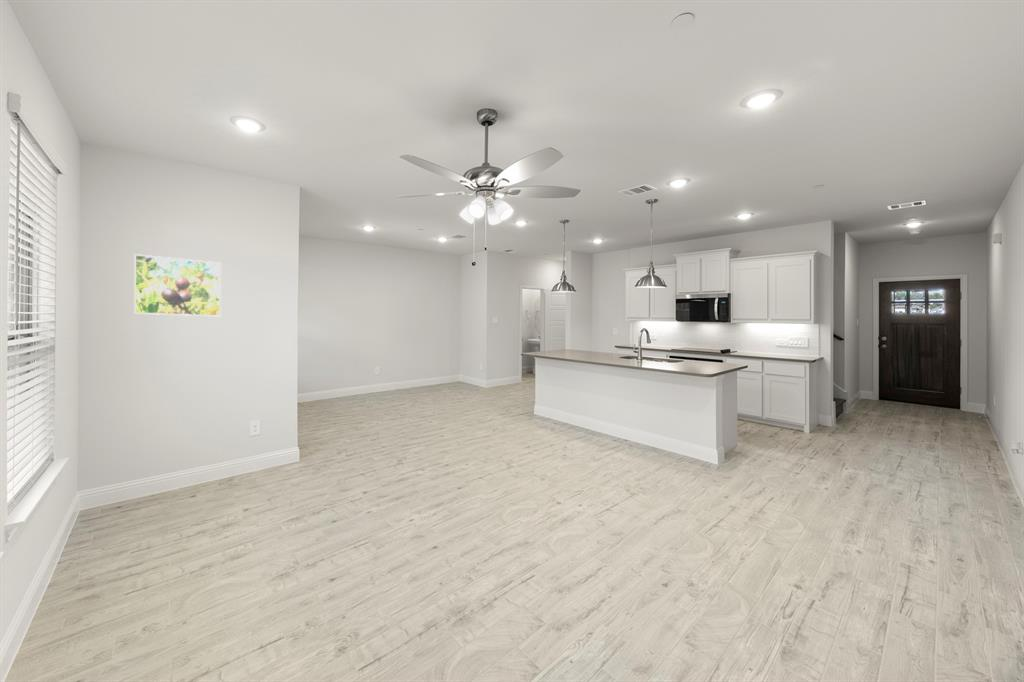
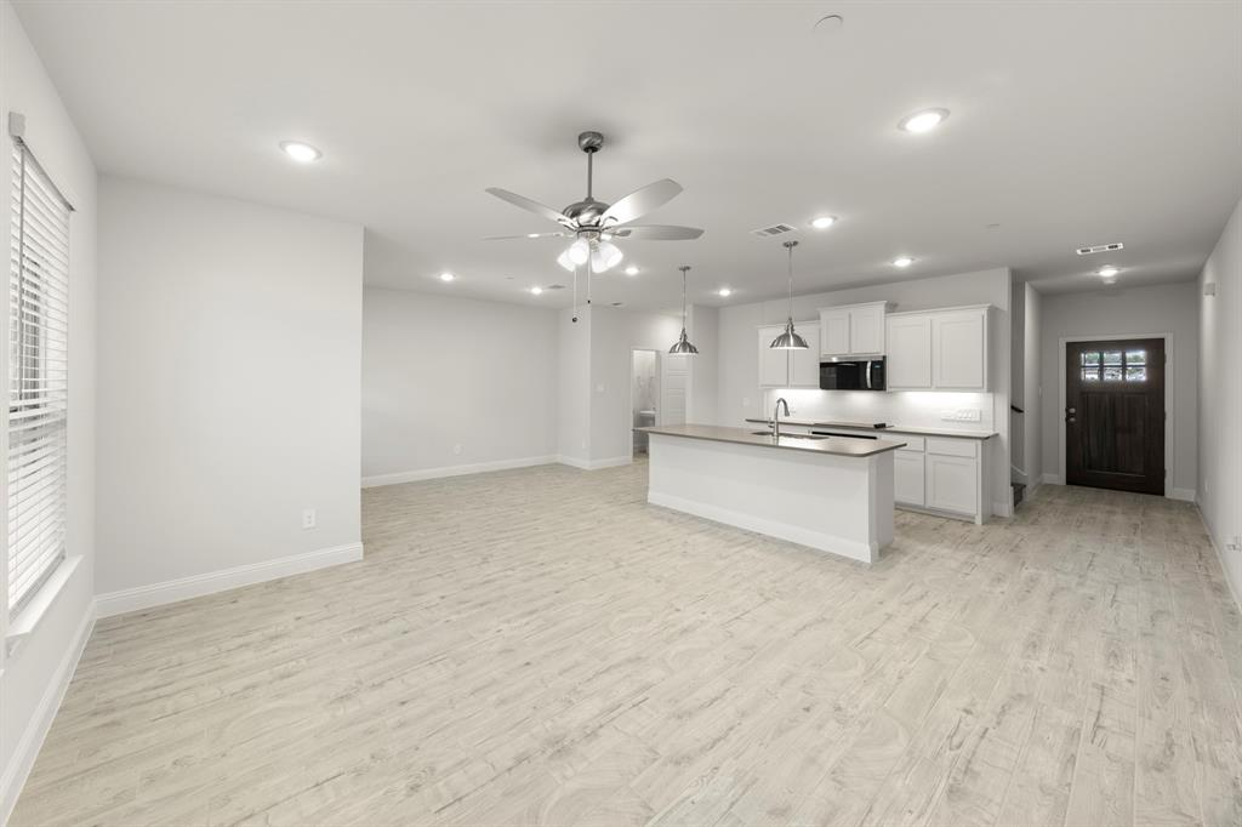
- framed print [133,253,222,317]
